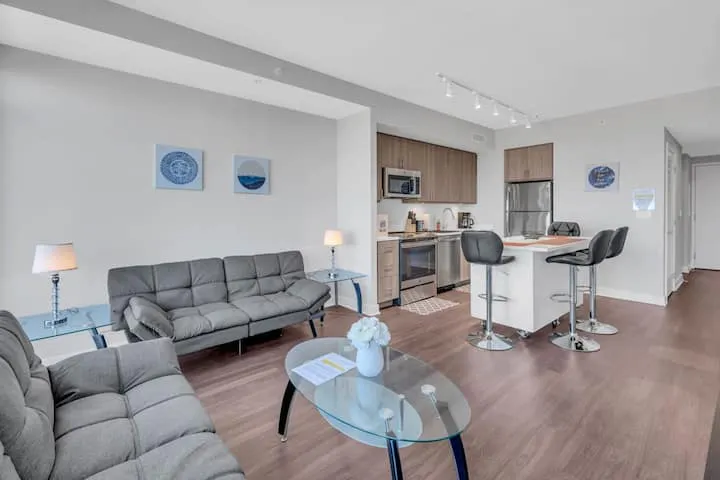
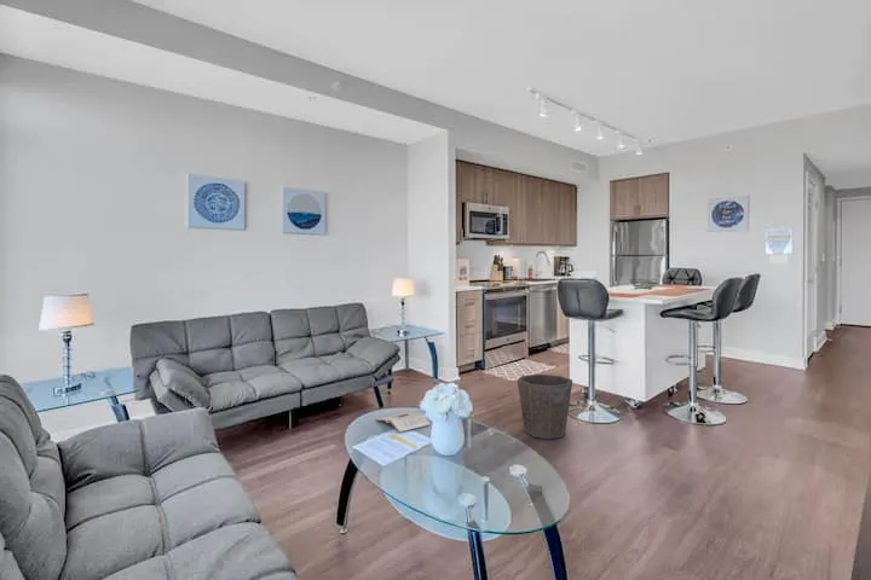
+ magazine [374,412,432,434]
+ waste bin [517,373,573,440]
